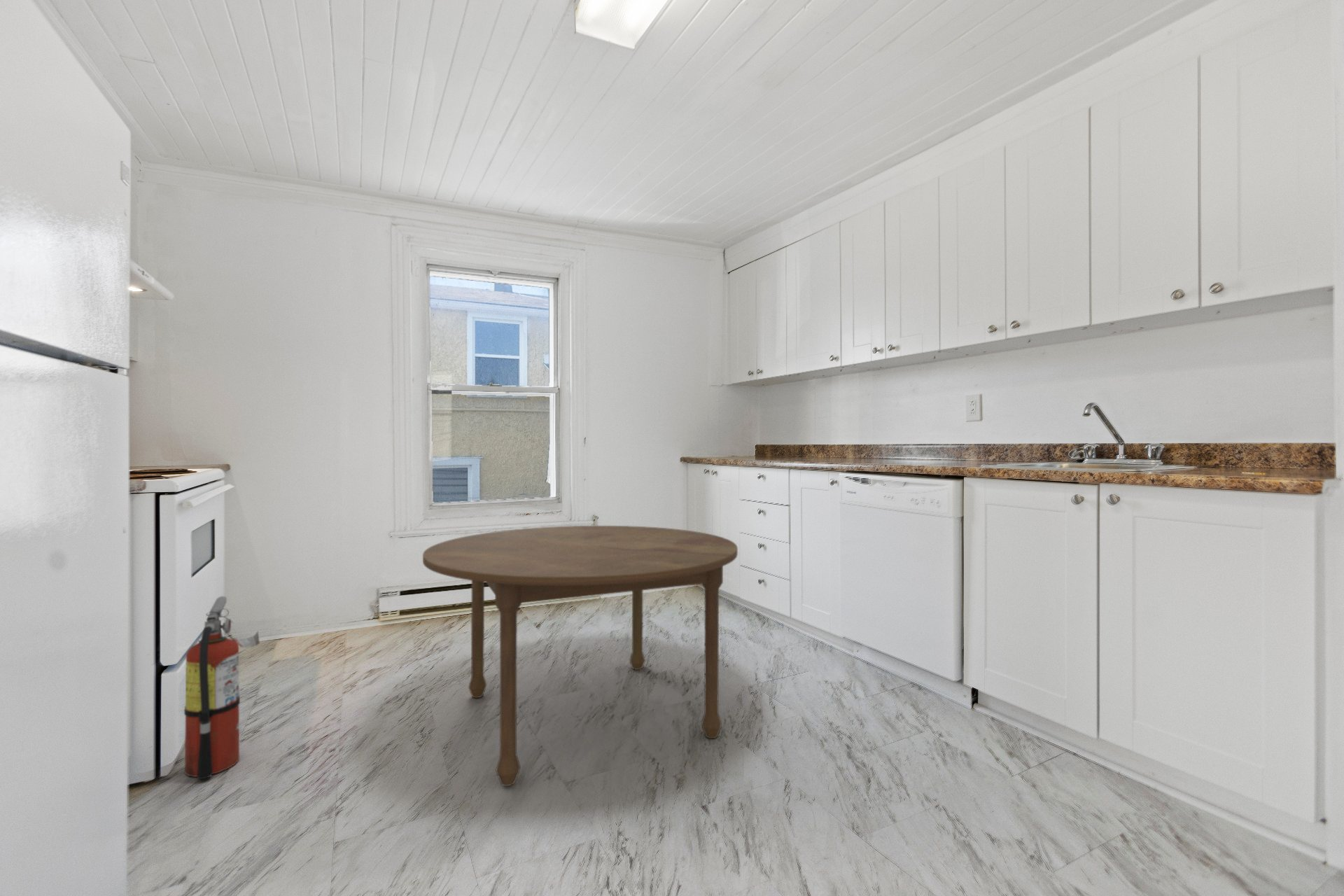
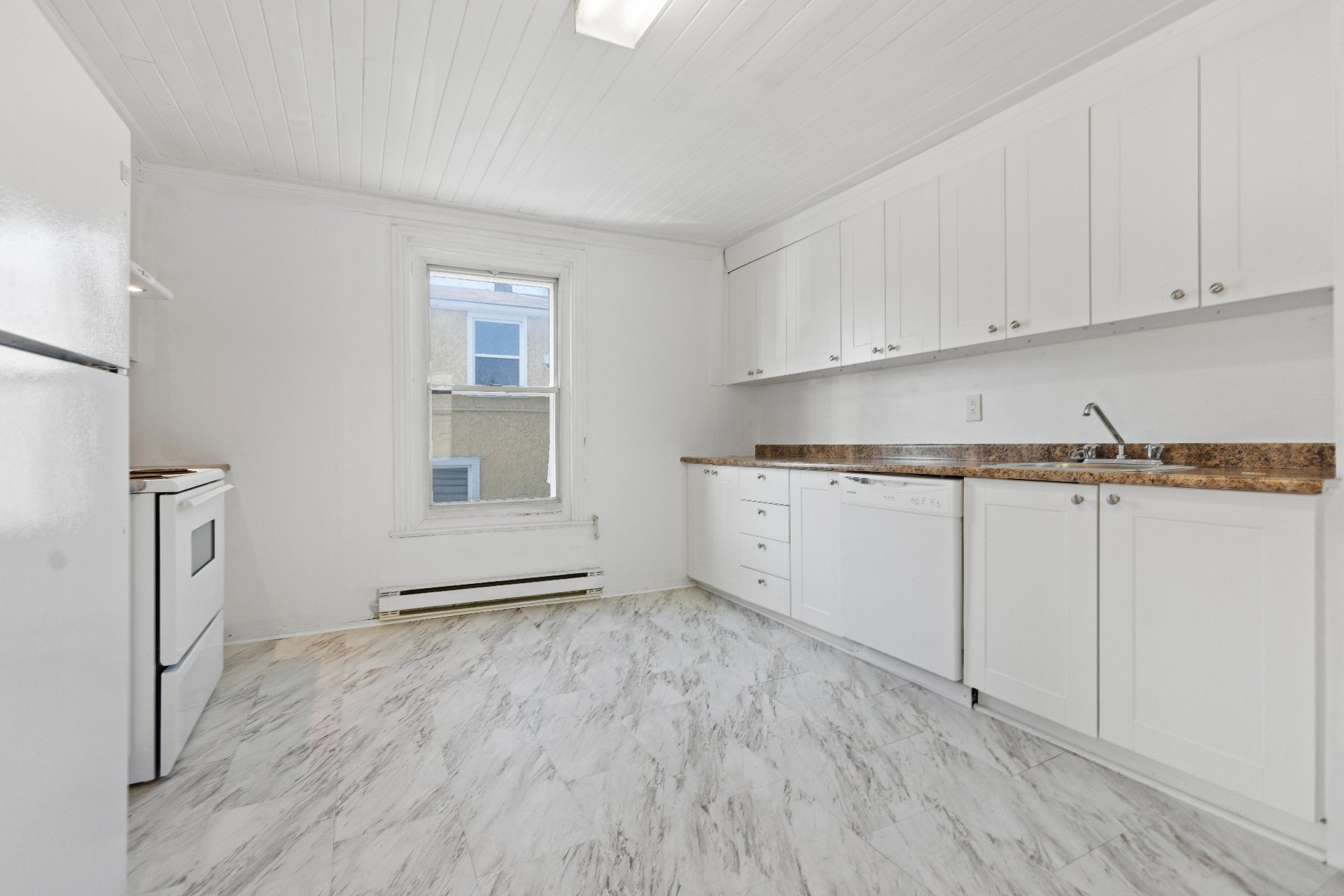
- fire extinguisher [183,595,260,780]
- dining table [422,525,738,787]
